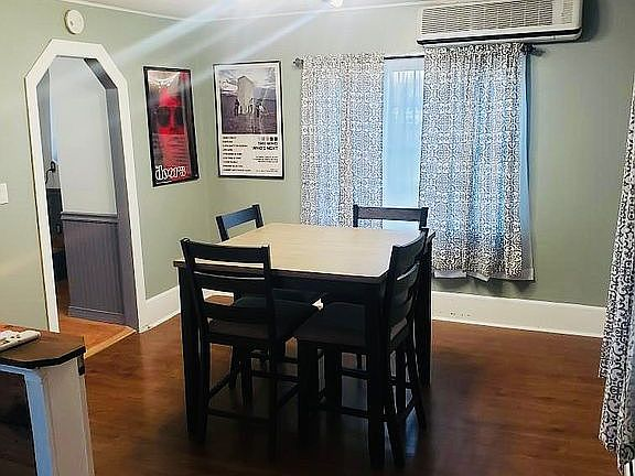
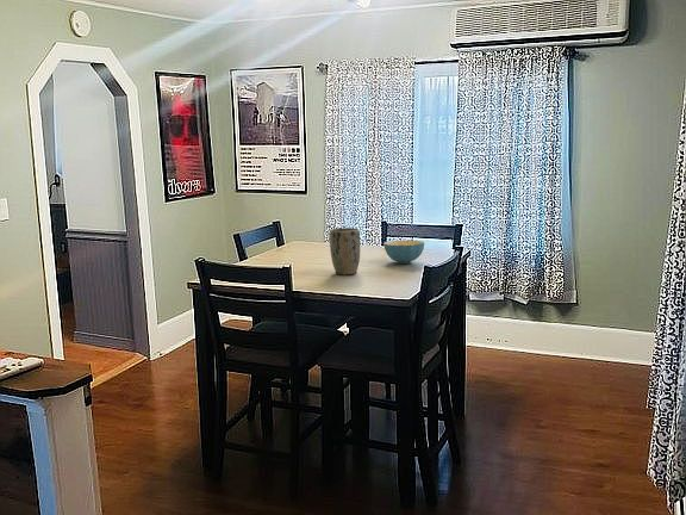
+ cereal bowl [382,238,425,265]
+ plant pot [329,227,361,275]
